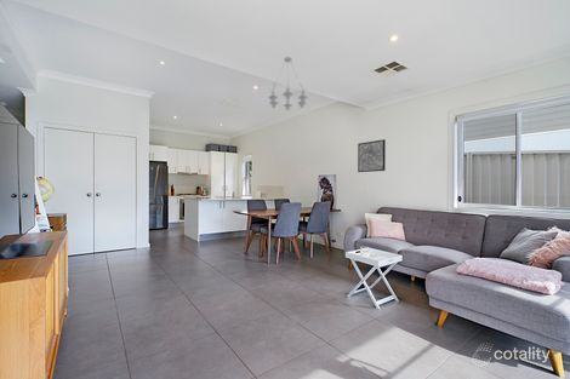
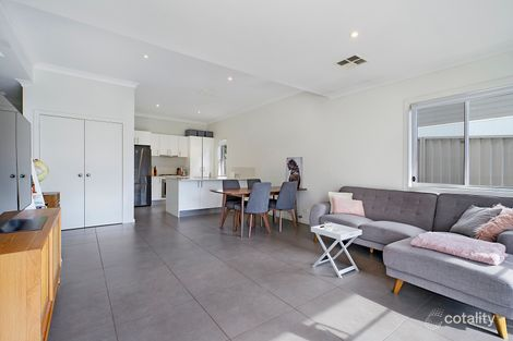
- wall art [357,138,387,173]
- chandelier [267,56,309,111]
